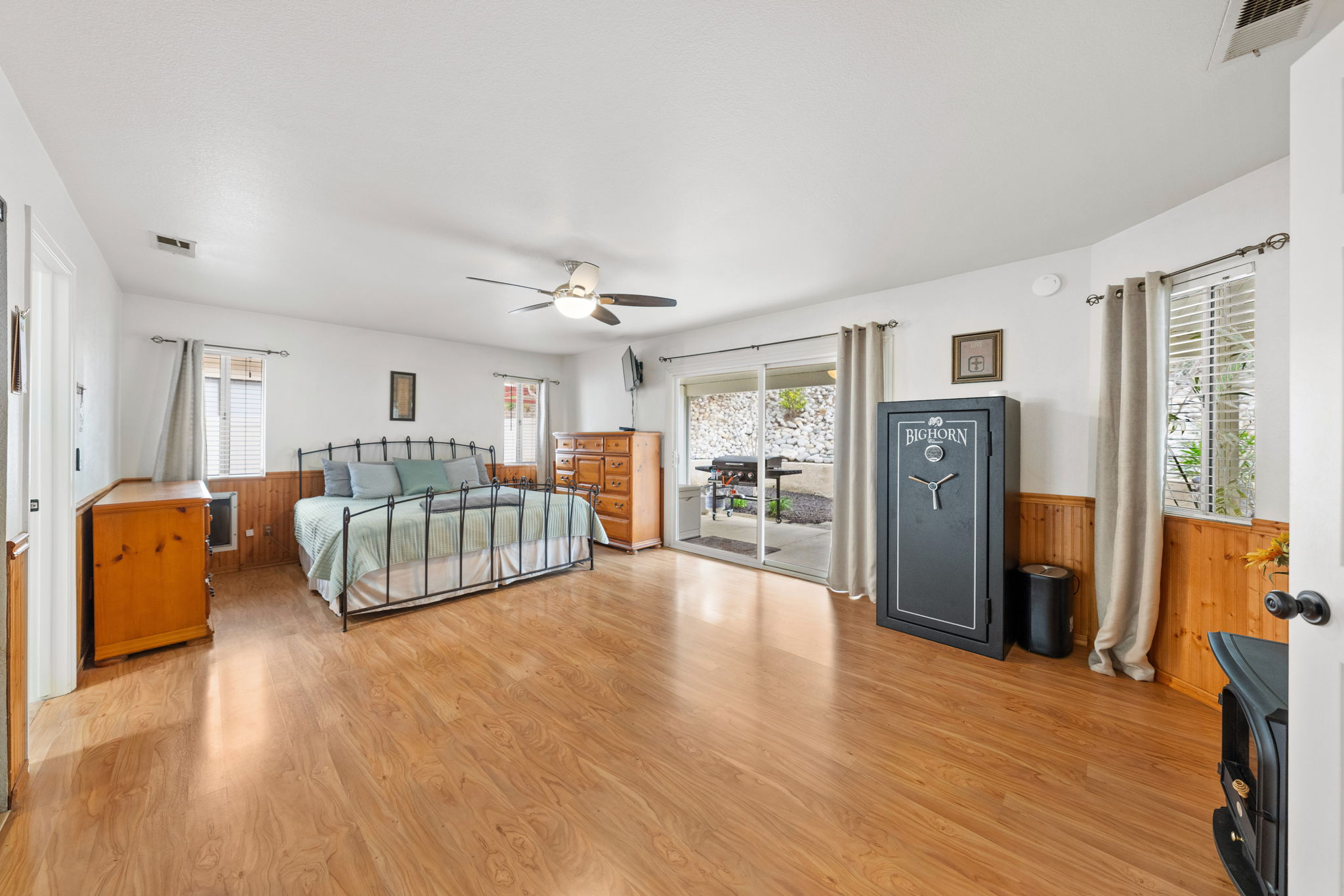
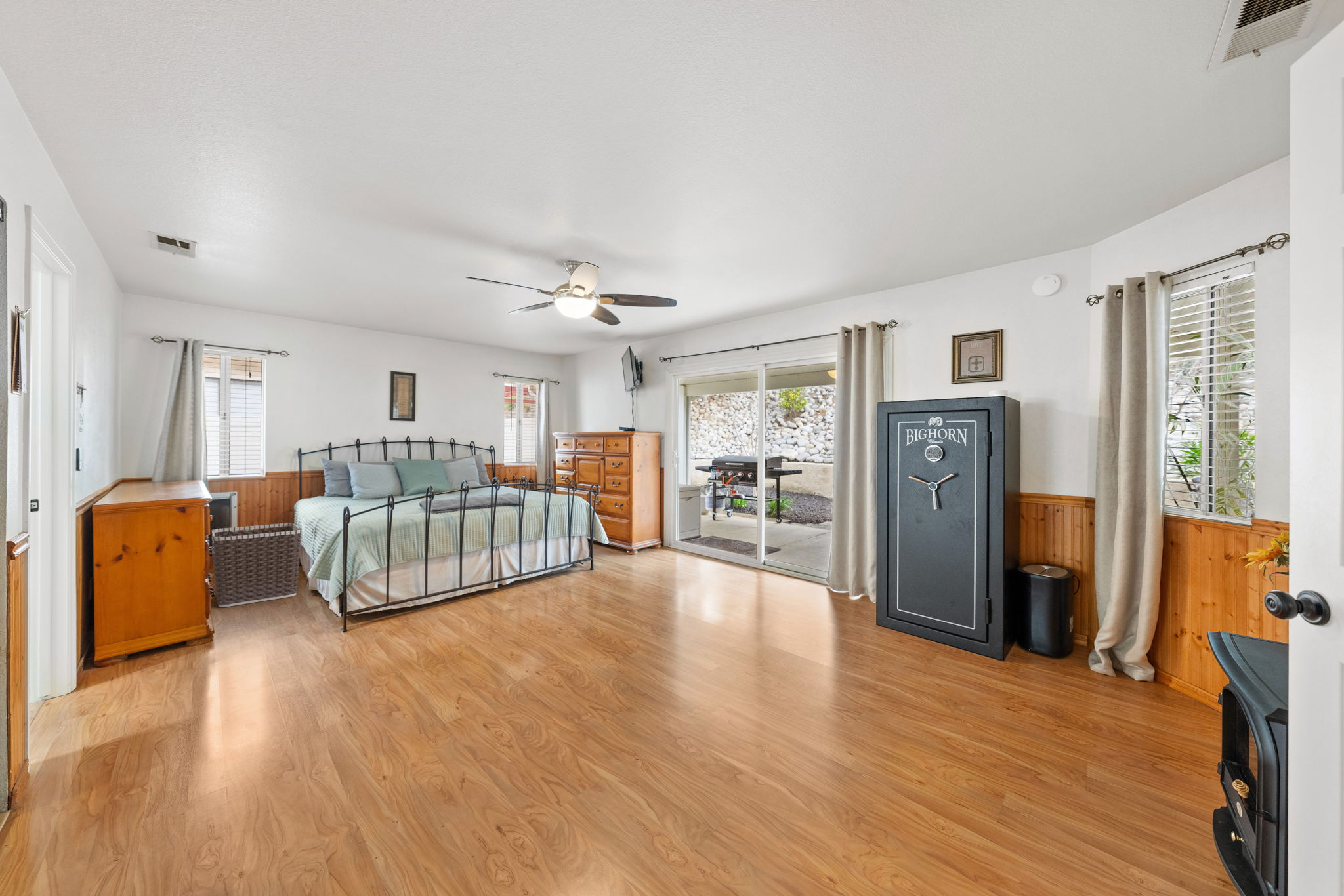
+ clothes hamper [211,522,302,608]
